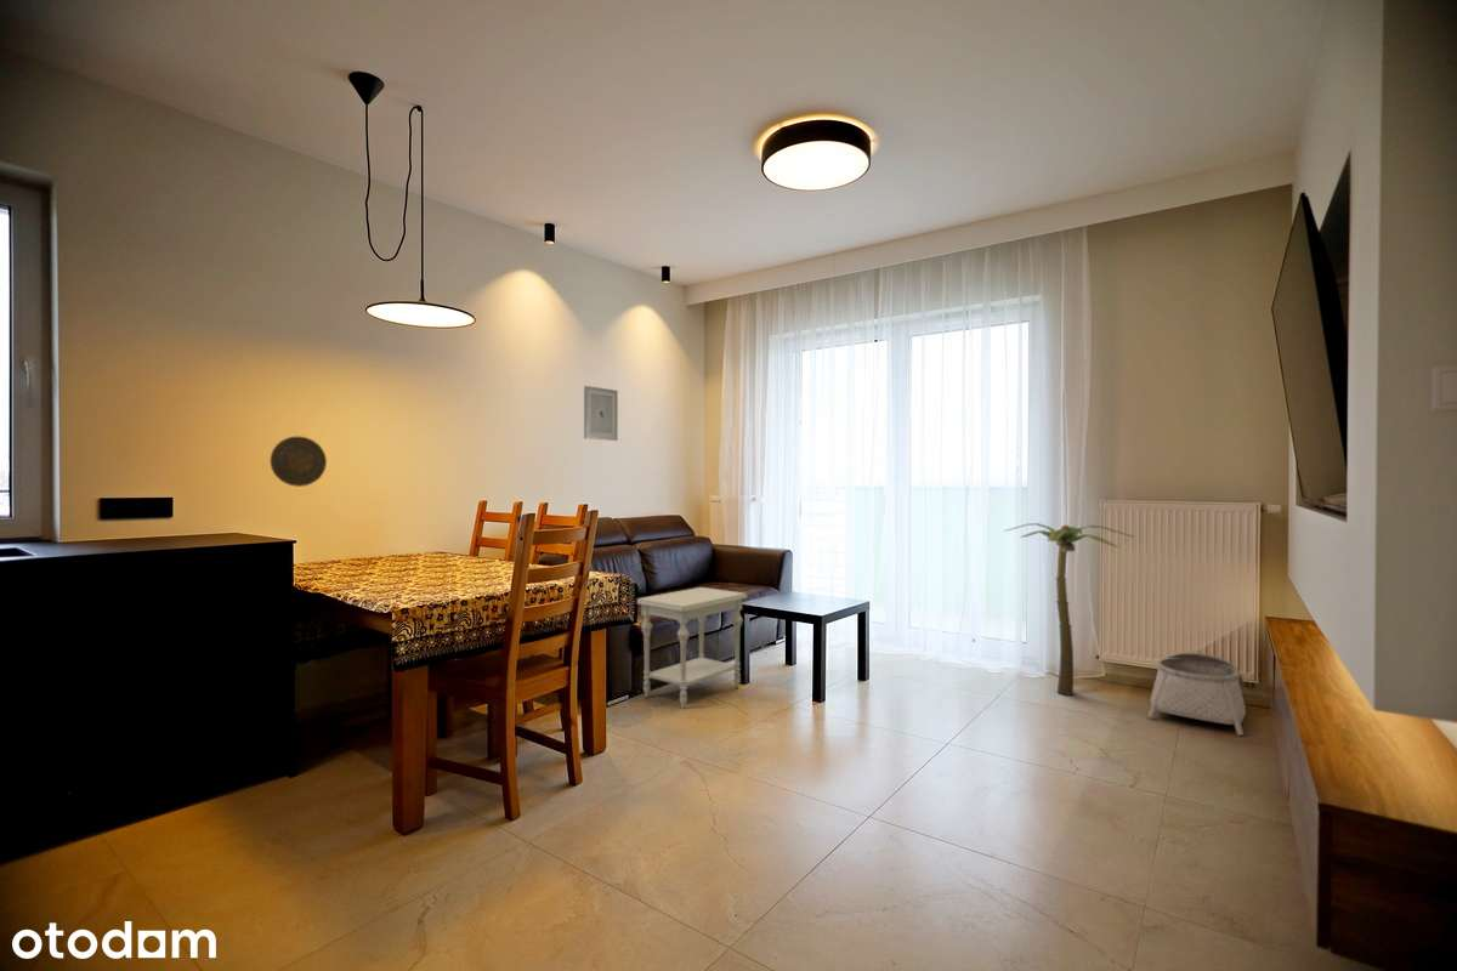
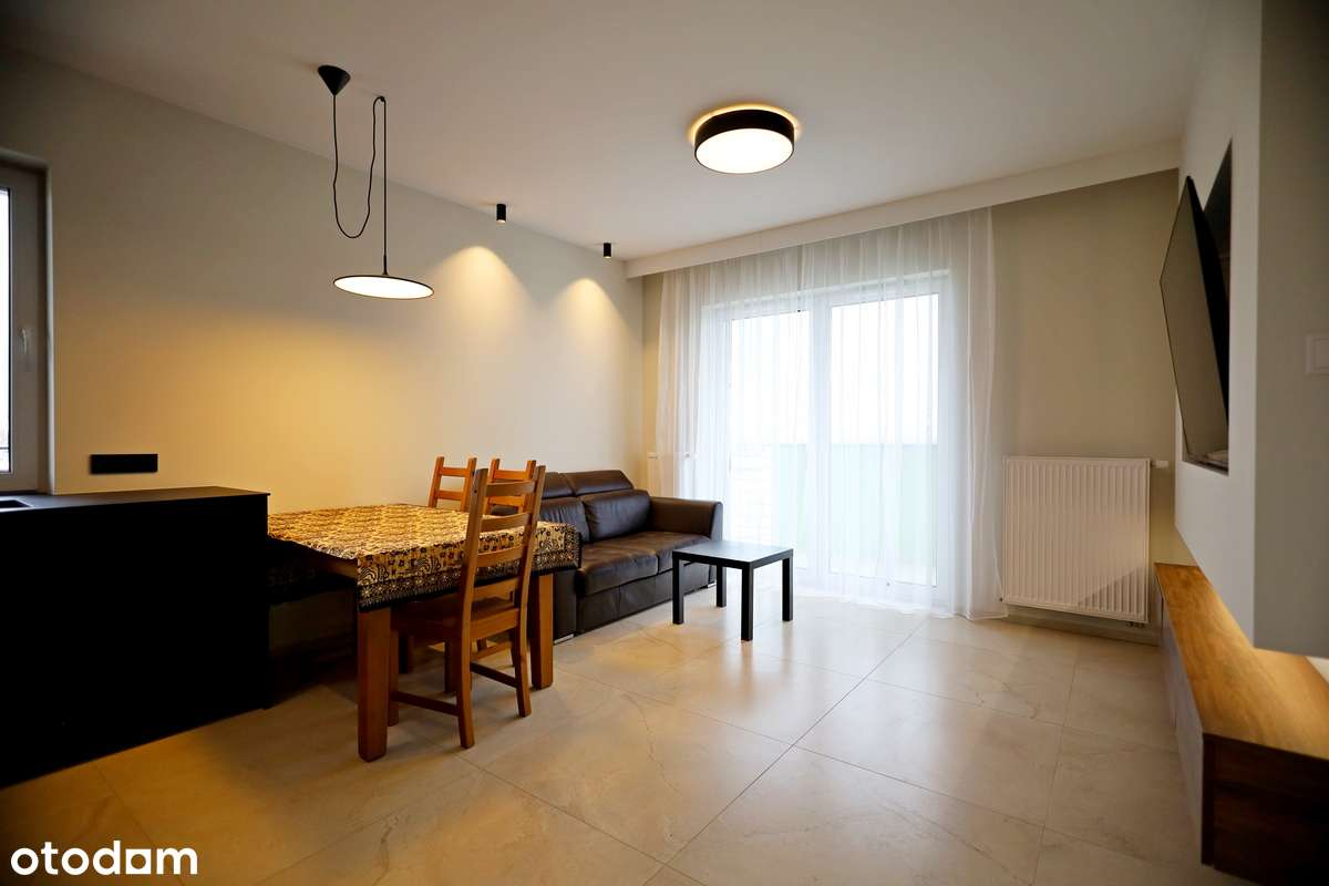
- palm tree [1004,522,1134,697]
- side table [636,586,748,710]
- decorative plate [268,436,328,488]
- wall art [583,385,619,442]
- basket [1146,651,1247,737]
